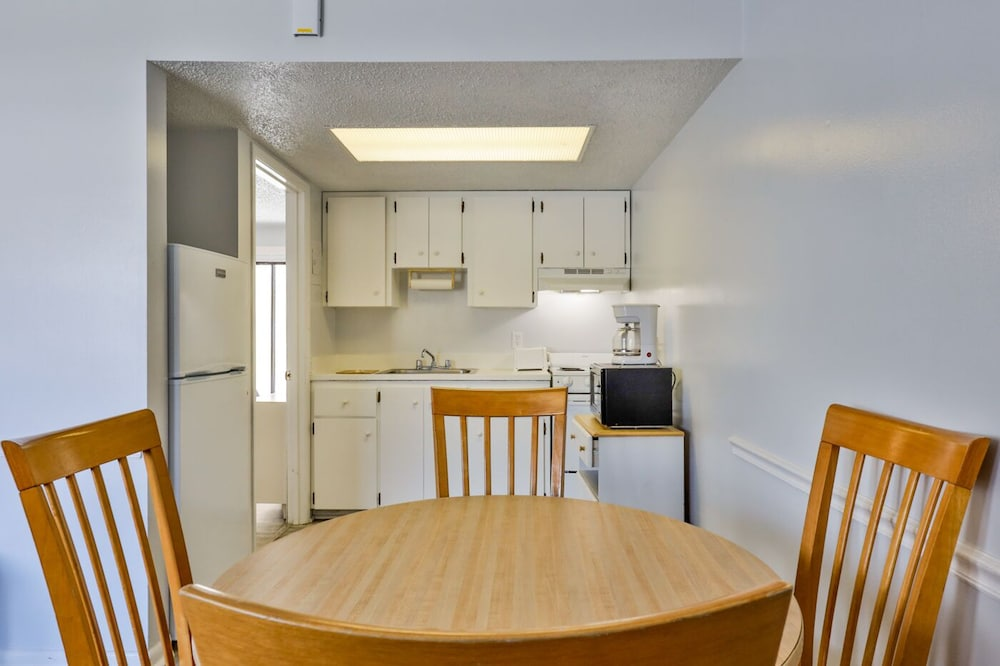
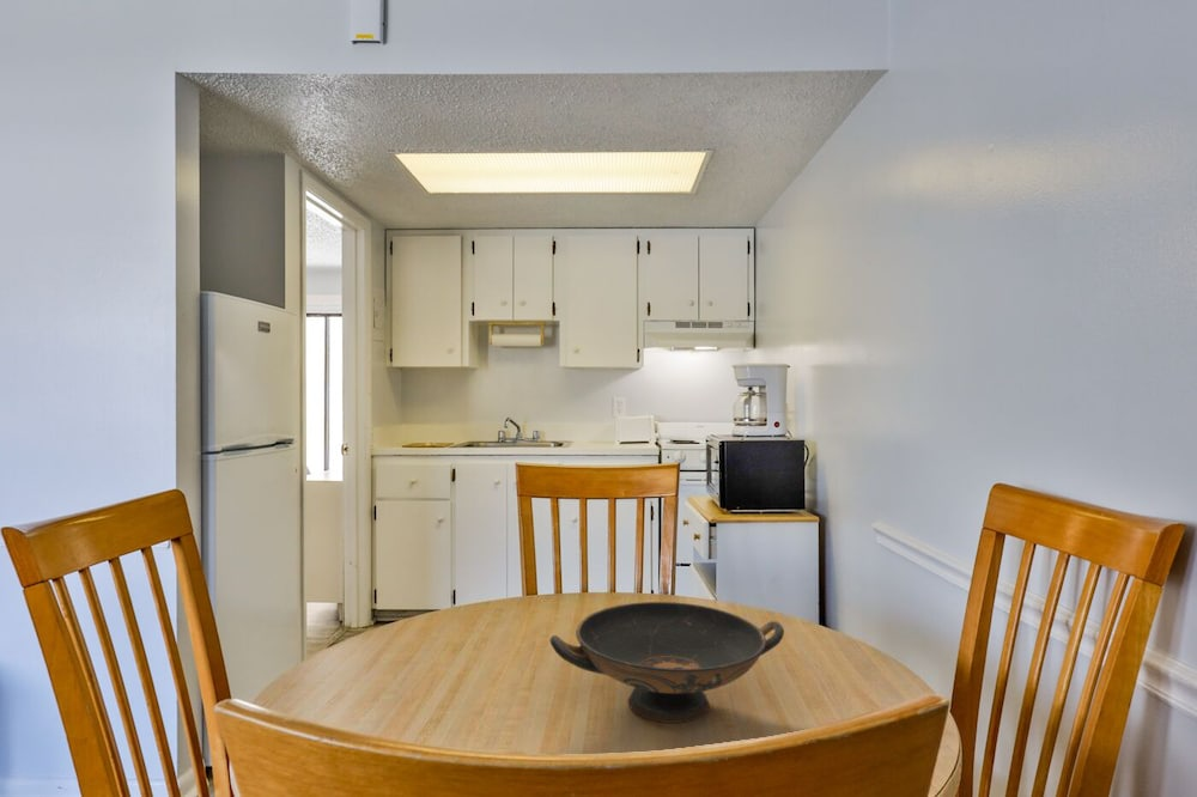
+ decorative bowl [549,601,785,724]
